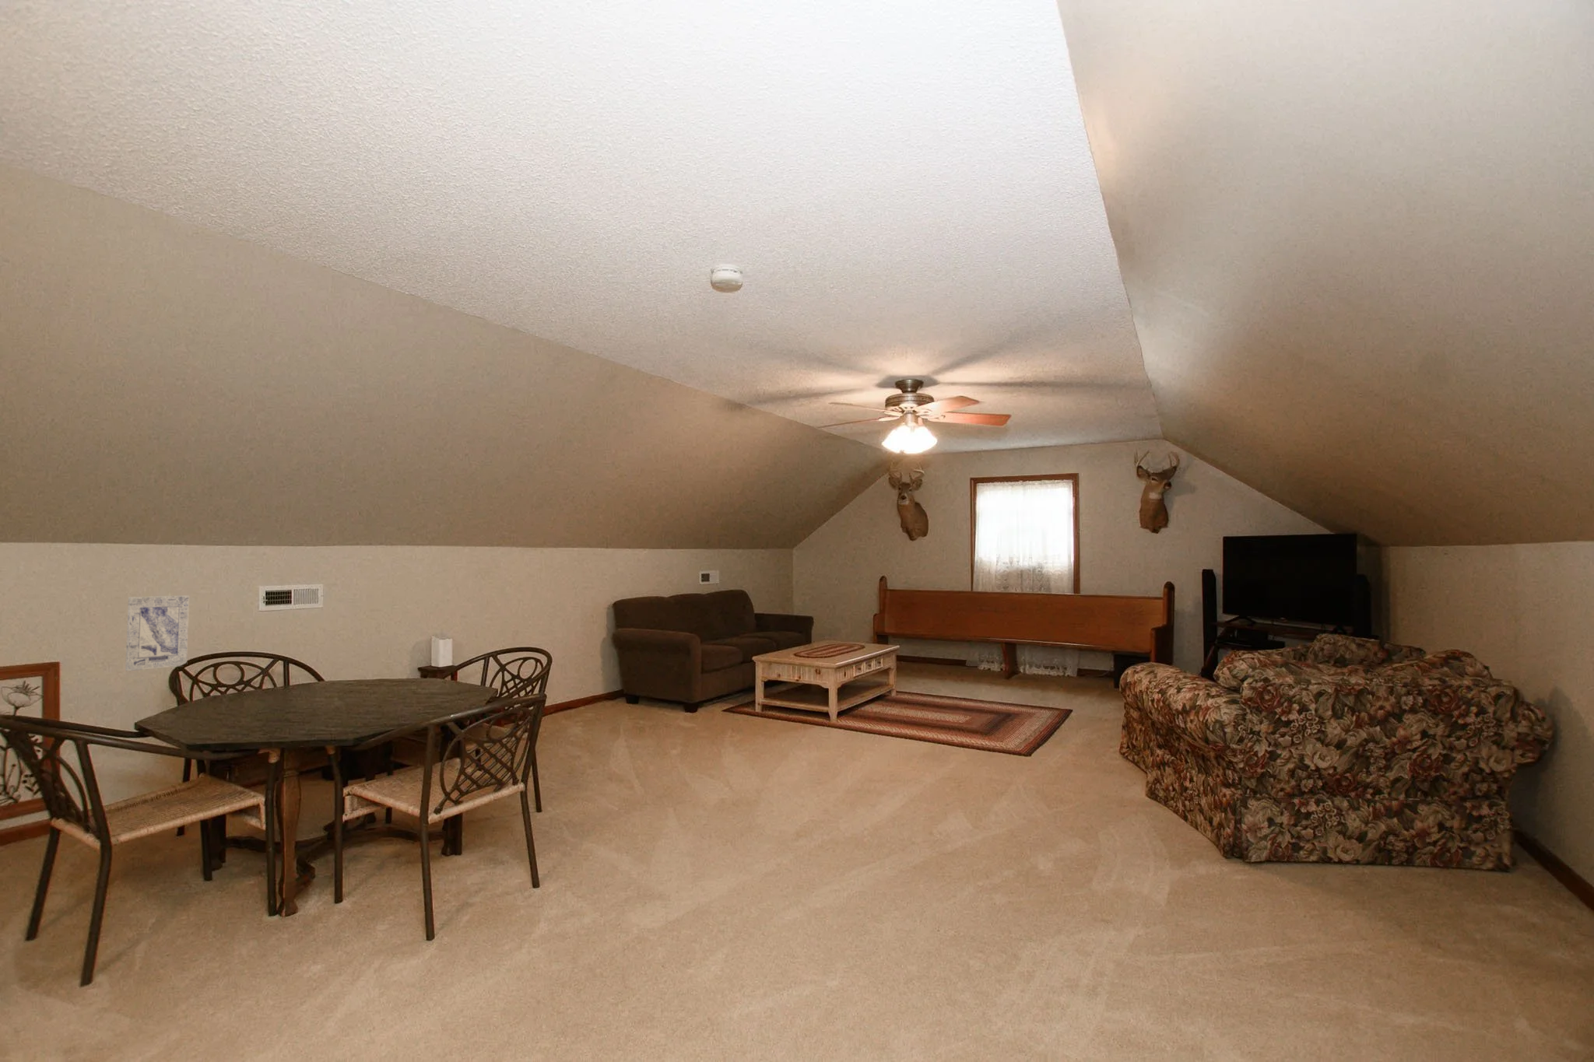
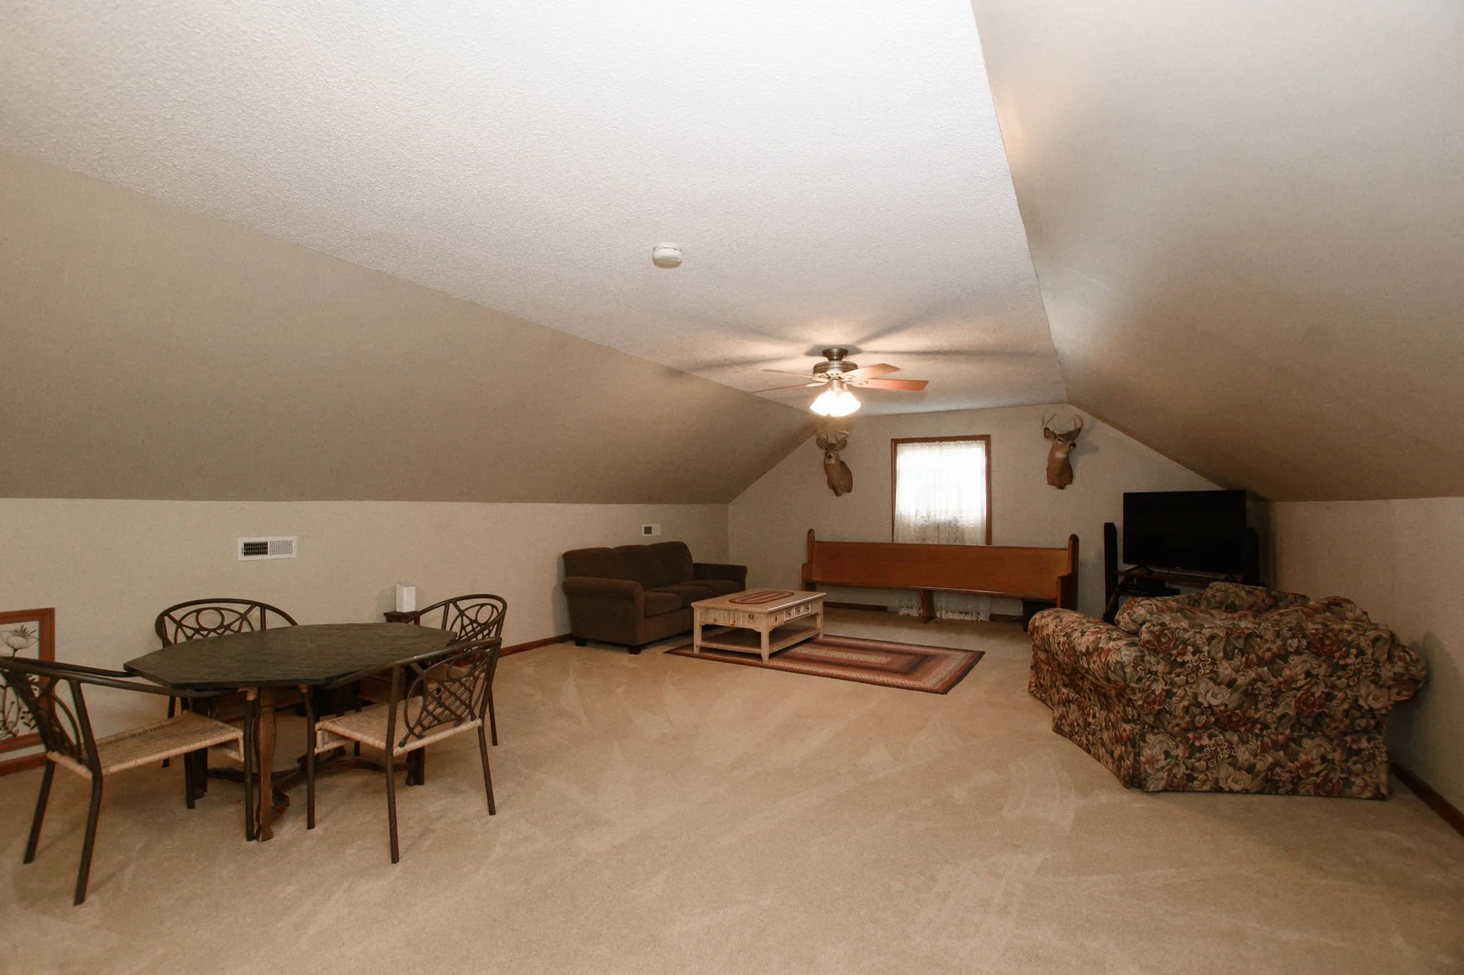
- wall art [124,594,190,672]
